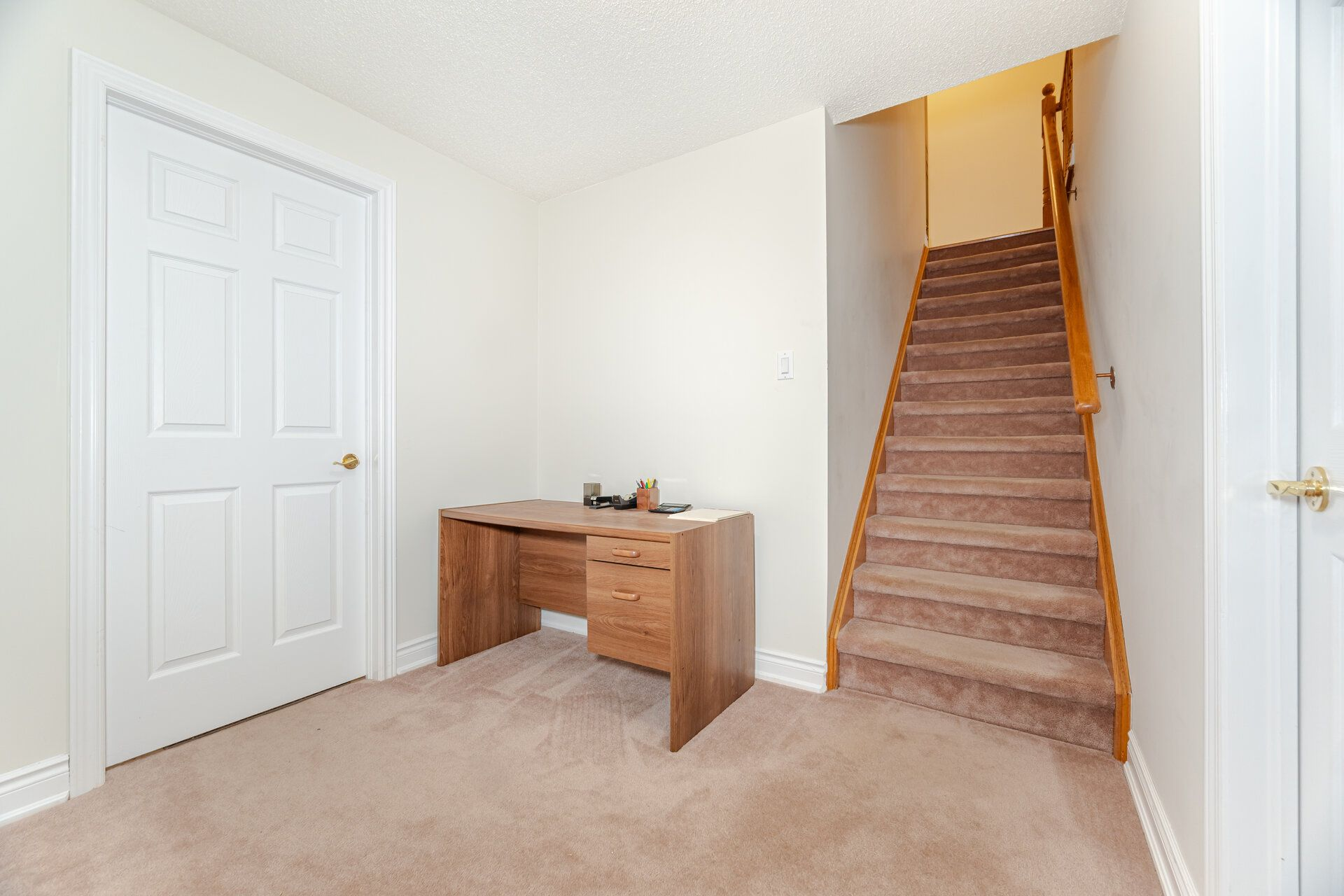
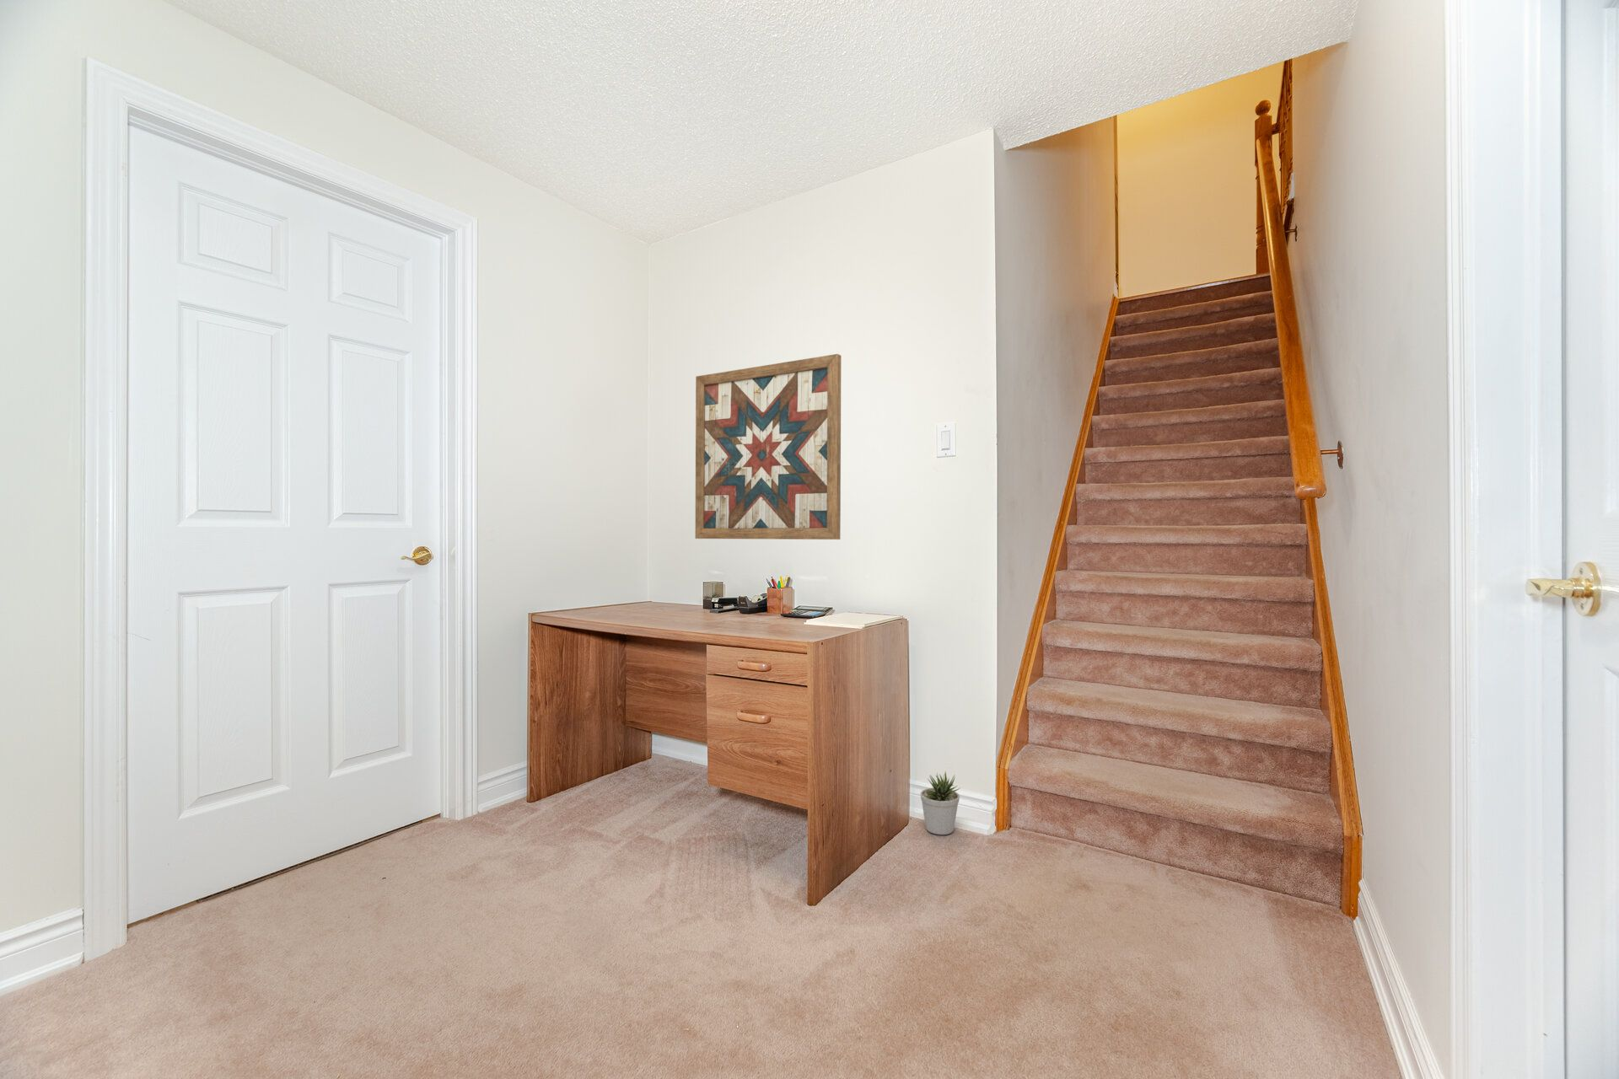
+ wall art [695,353,842,541]
+ potted plant [920,771,960,836]
